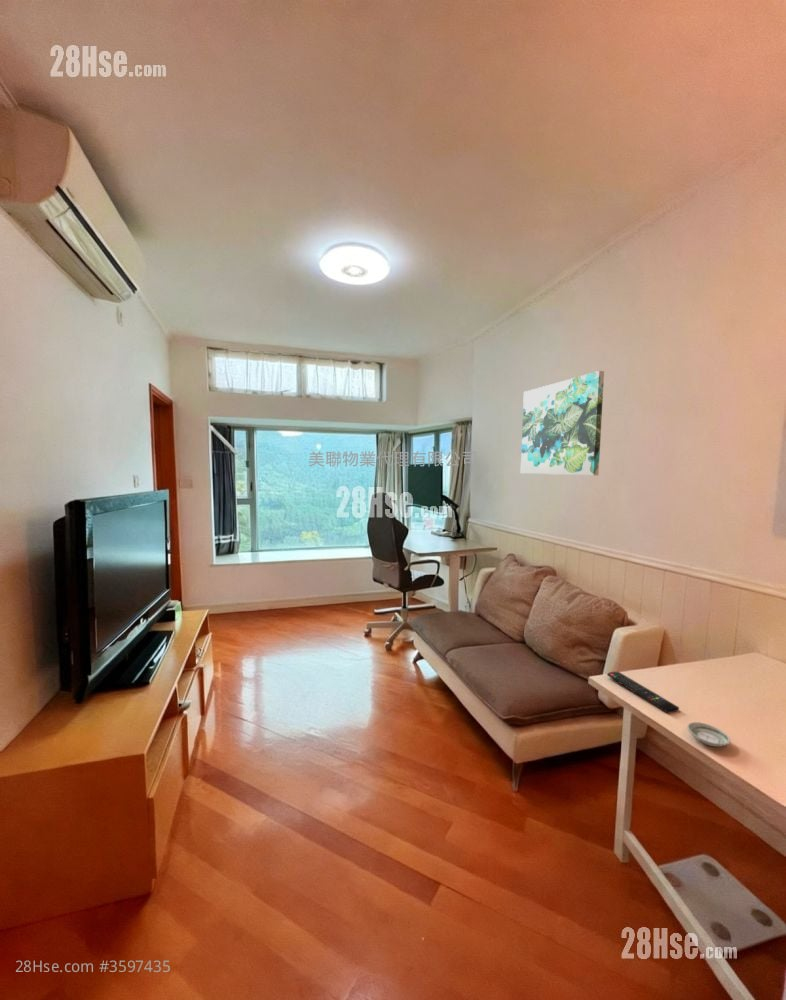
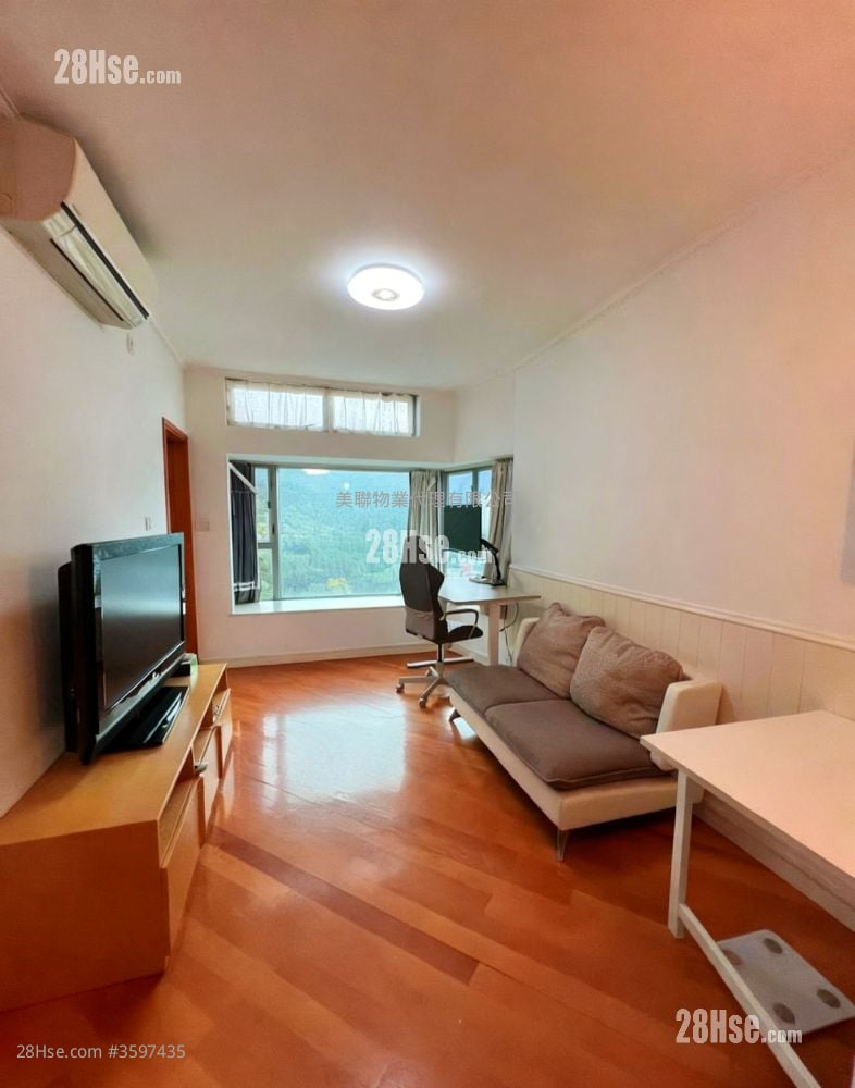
- remote control [606,671,680,714]
- wall art [520,370,605,476]
- saucer [686,721,731,748]
